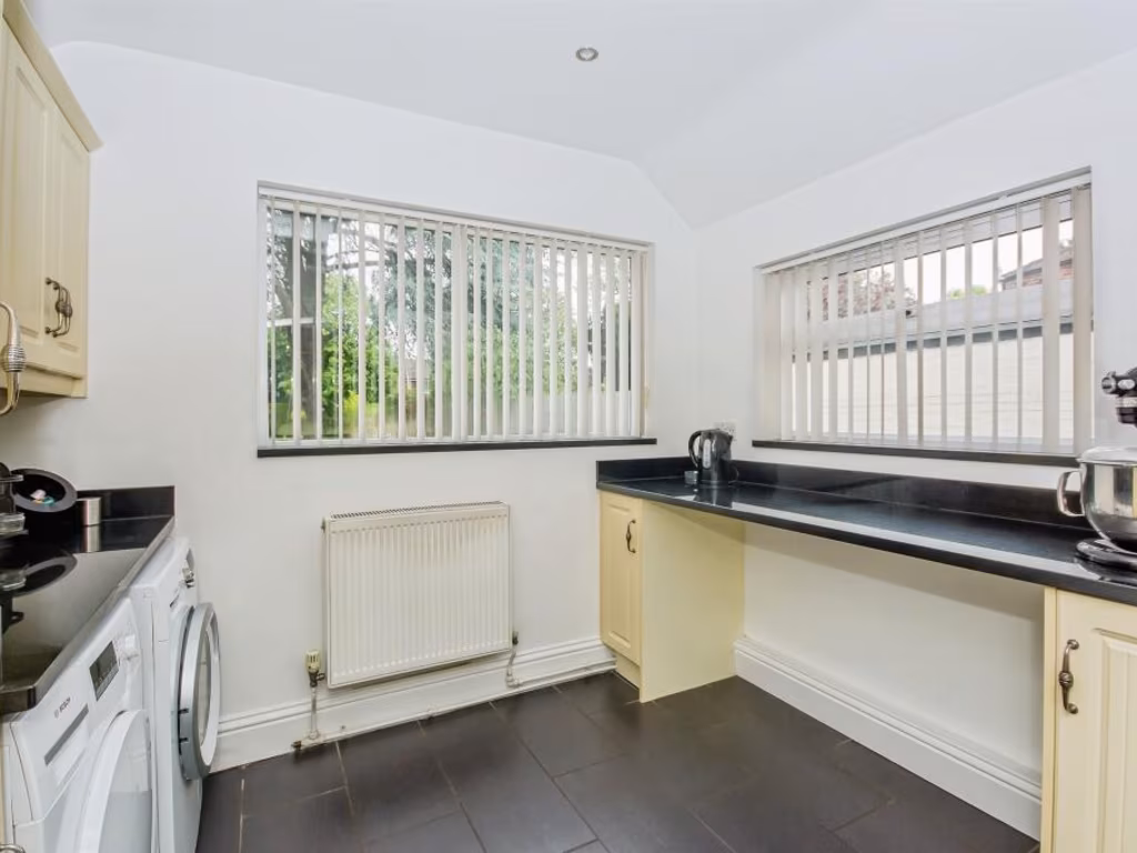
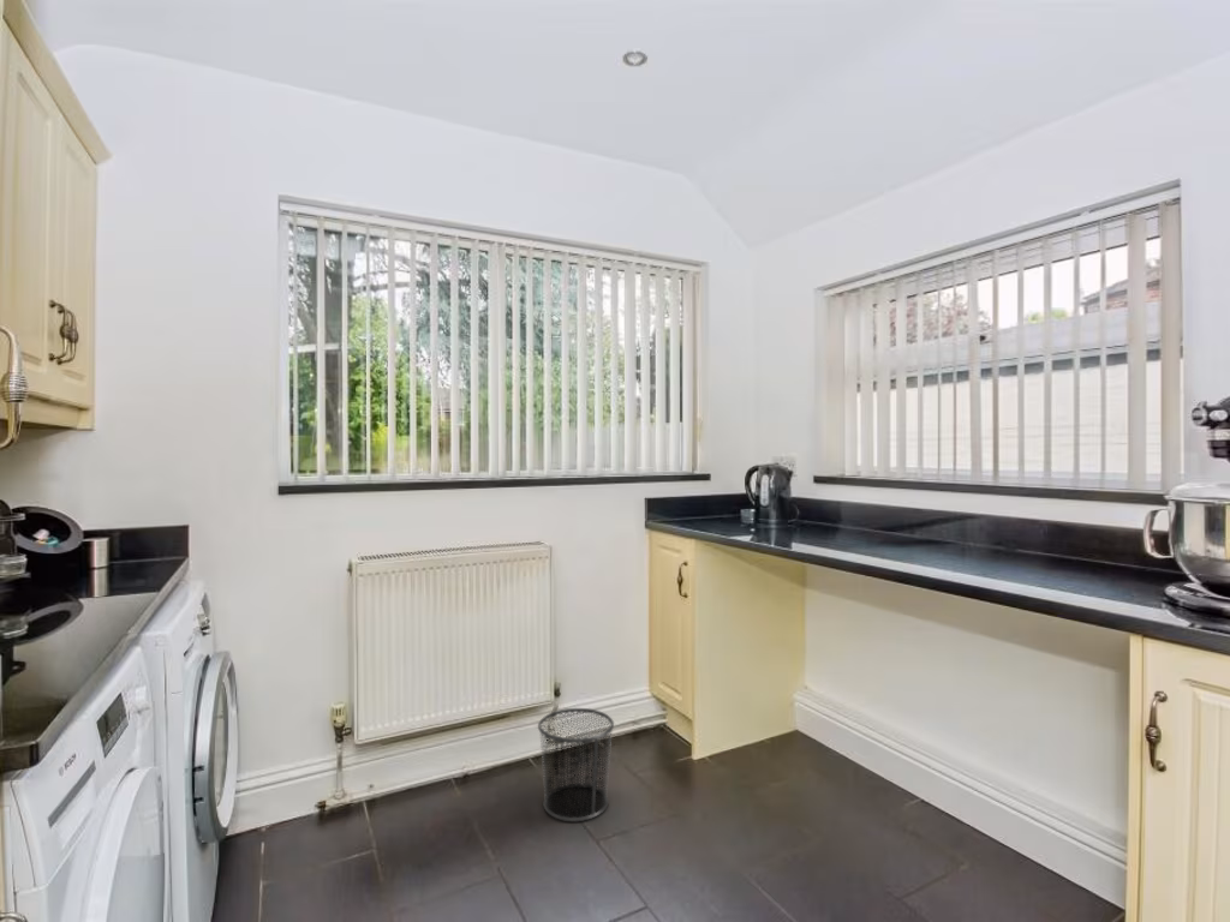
+ waste bin [537,707,615,822]
